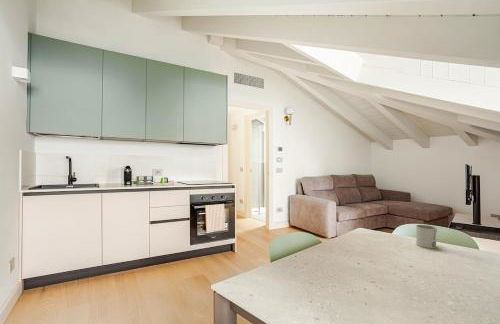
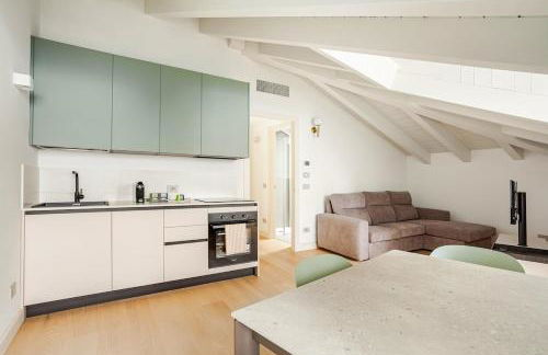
- mug [415,224,438,249]
